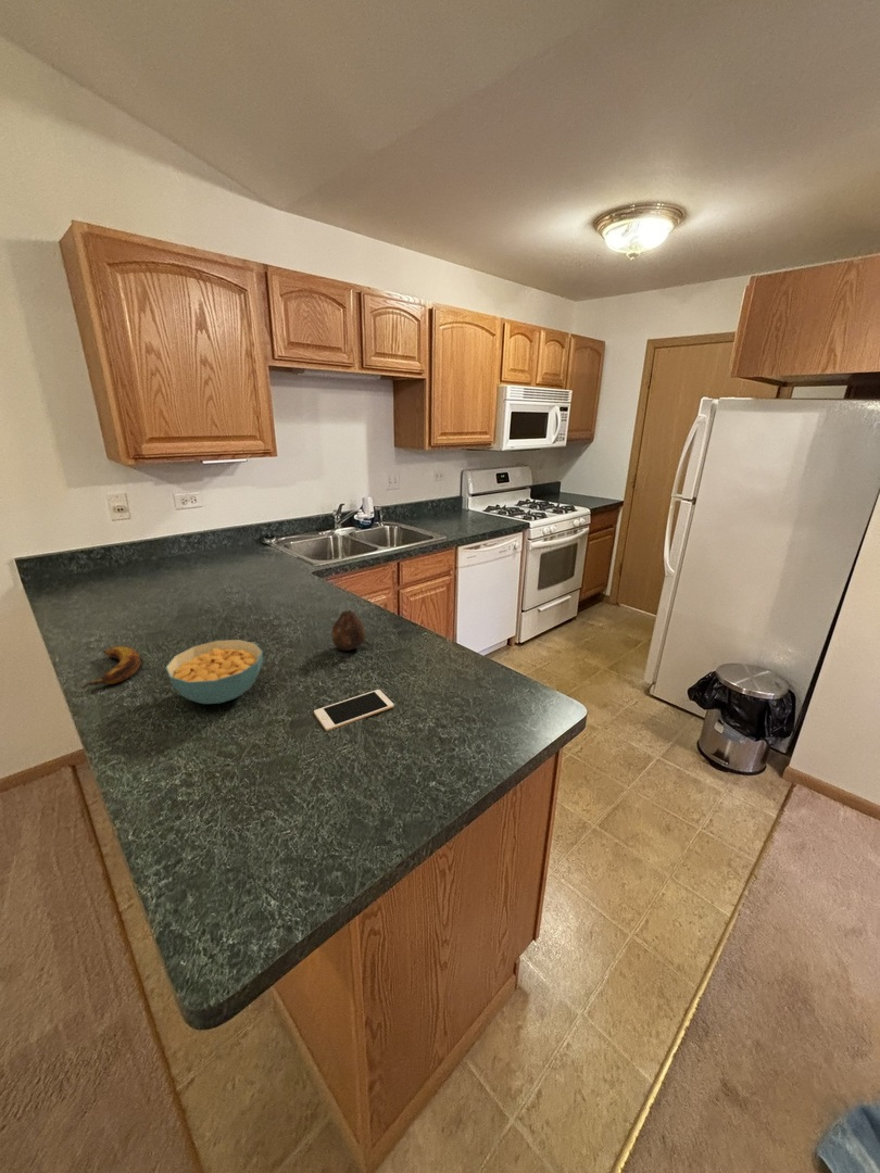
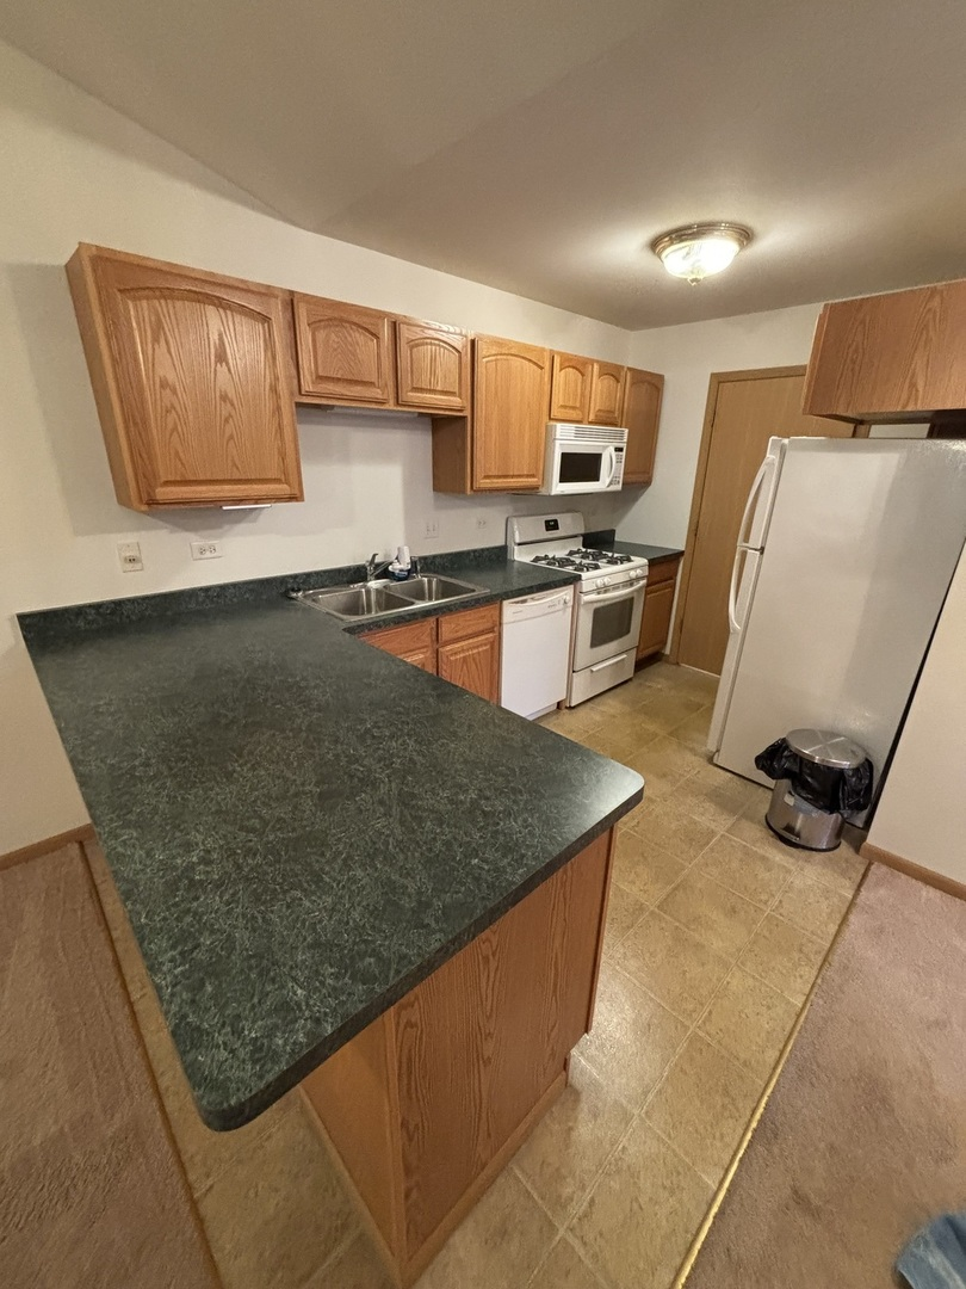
- fruit [330,608,366,652]
- cereal bowl [164,639,264,705]
- banana [80,645,141,690]
- cell phone [313,689,395,732]
